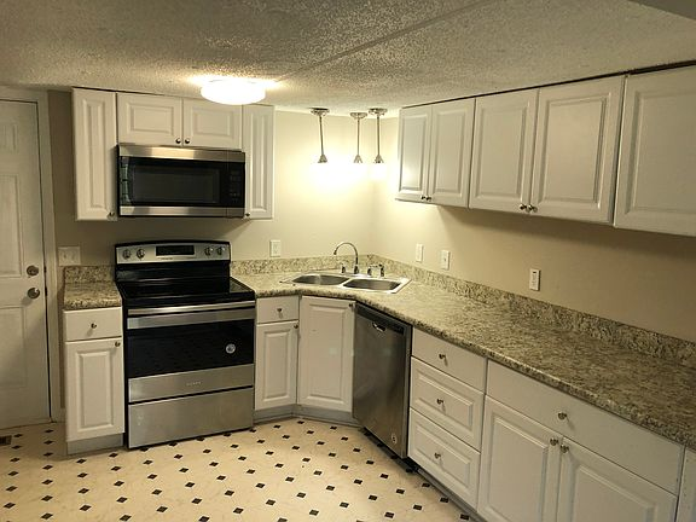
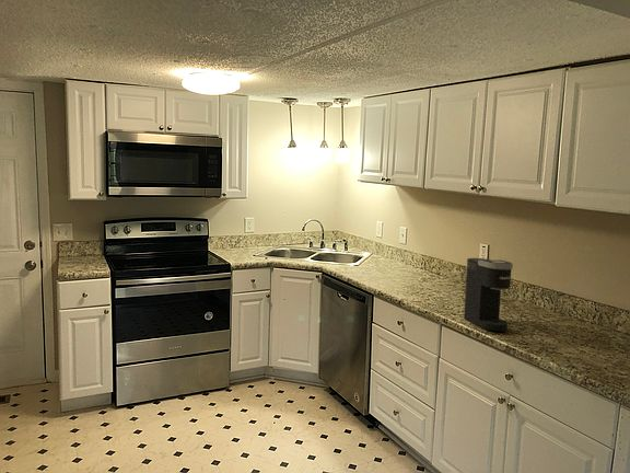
+ coffee maker [463,257,514,333]
